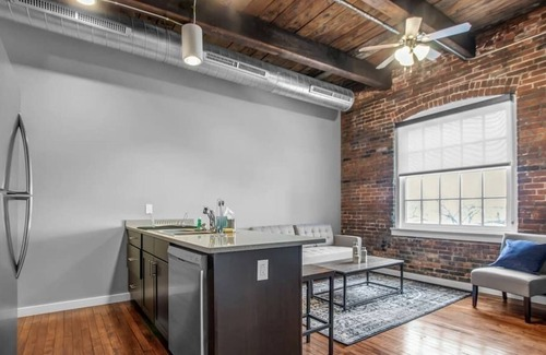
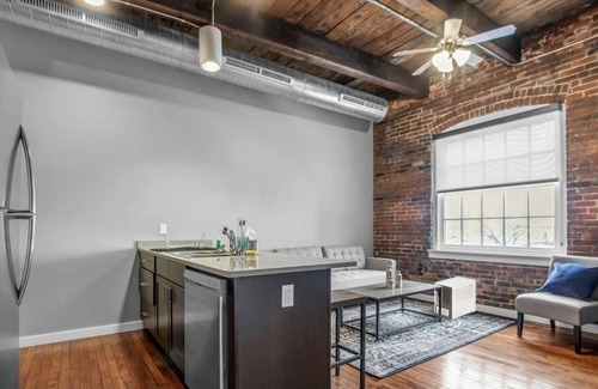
+ air purifier [434,275,477,320]
